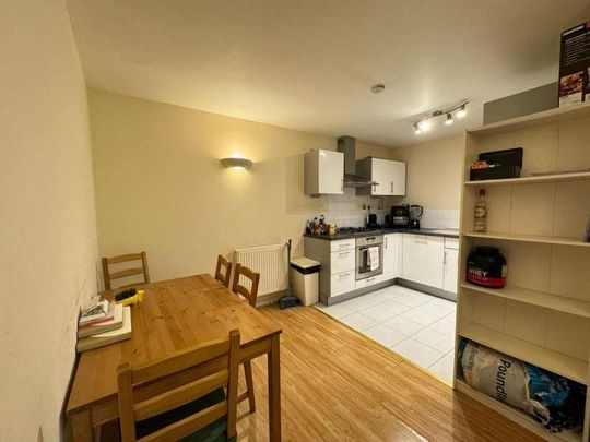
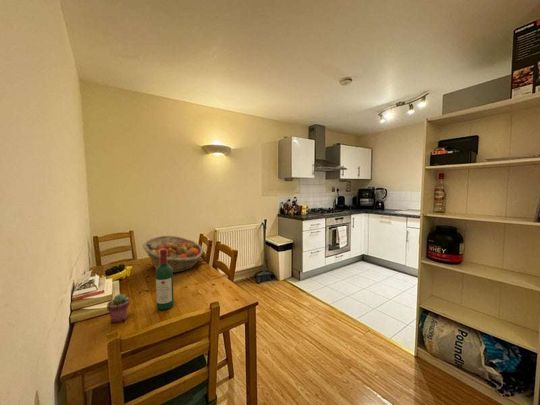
+ potted succulent [106,293,131,323]
+ fruit basket [142,235,204,274]
+ wine bottle [155,249,175,311]
